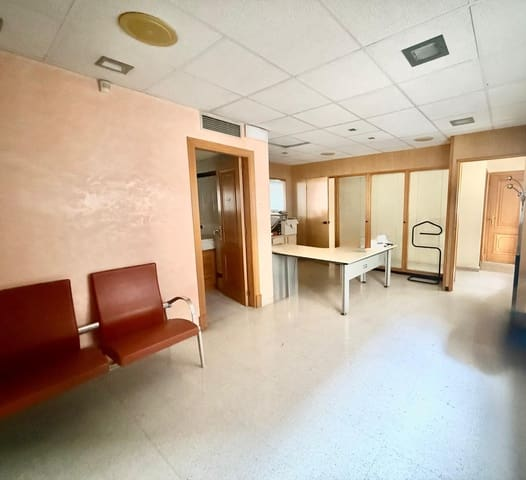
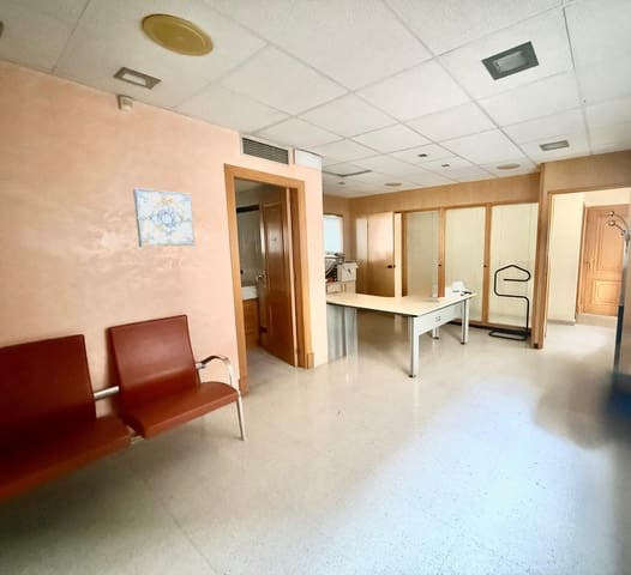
+ wall art [132,187,196,248]
